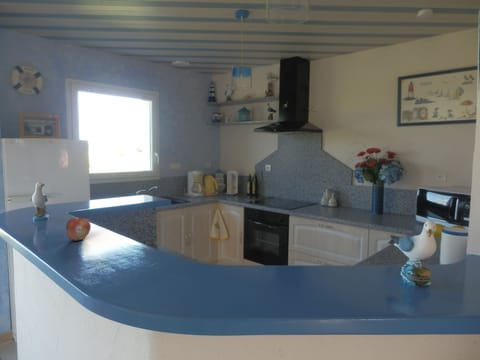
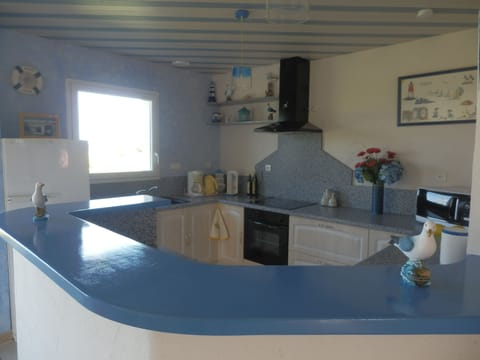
- fruit [65,215,92,241]
